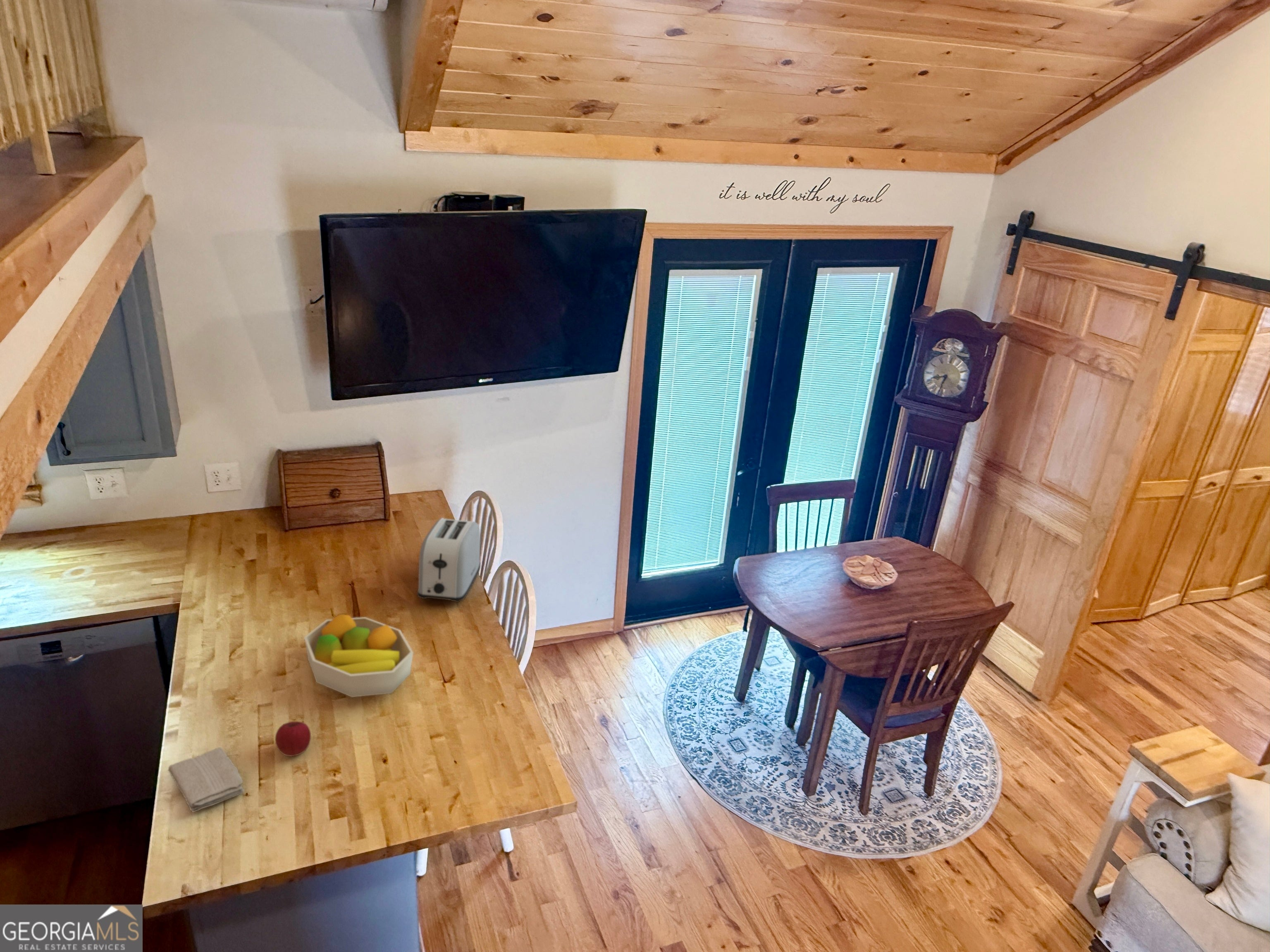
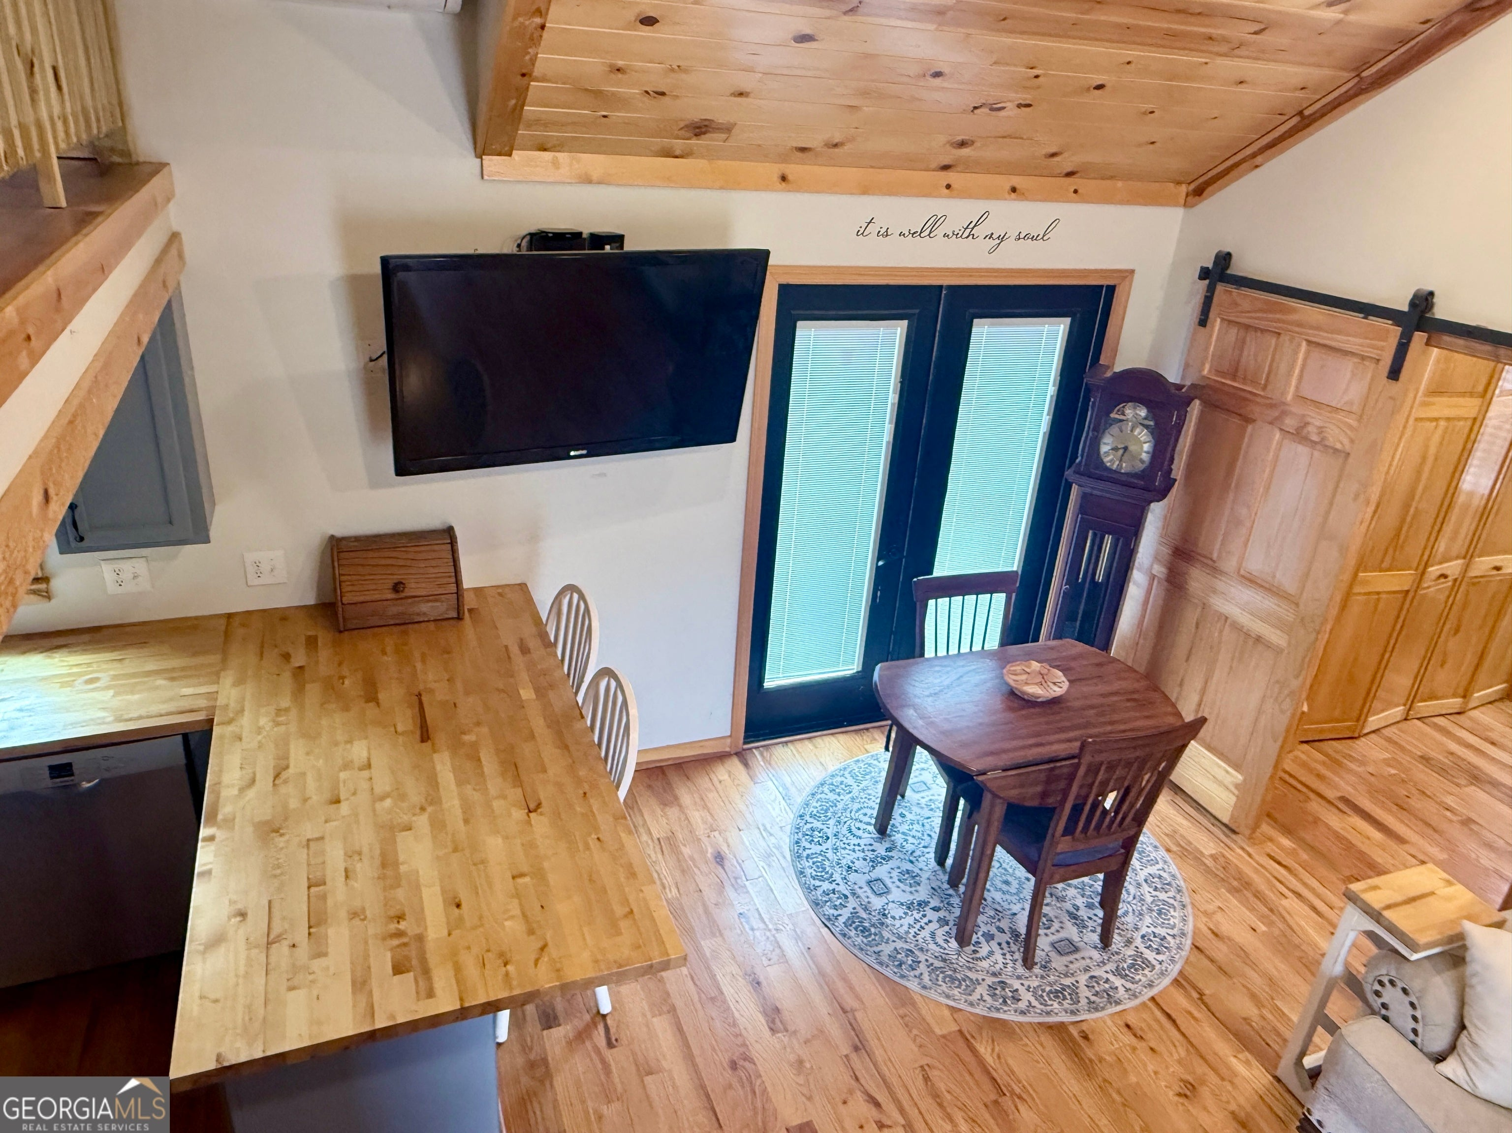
- washcloth [167,747,245,813]
- toaster [417,517,481,602]
- apple [275,721,311,757]
- fruit bowl [303,614,414,697]
